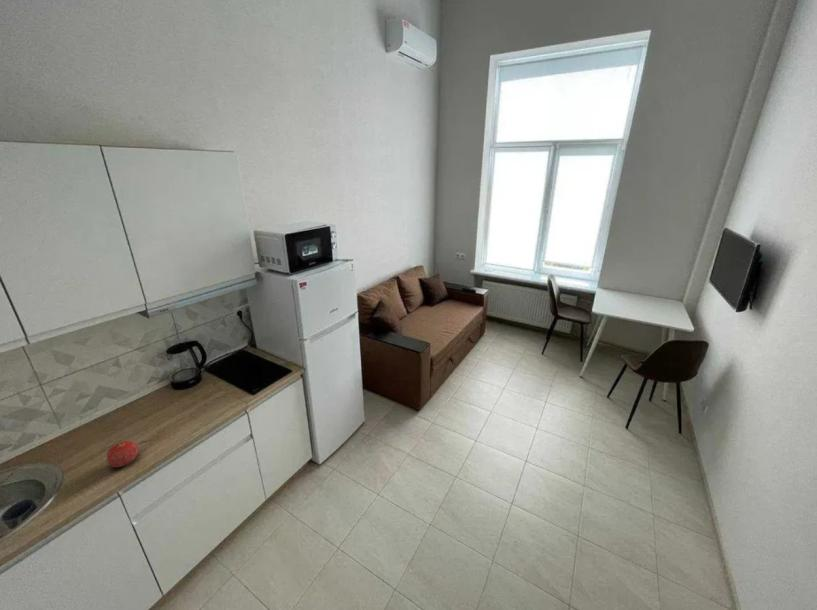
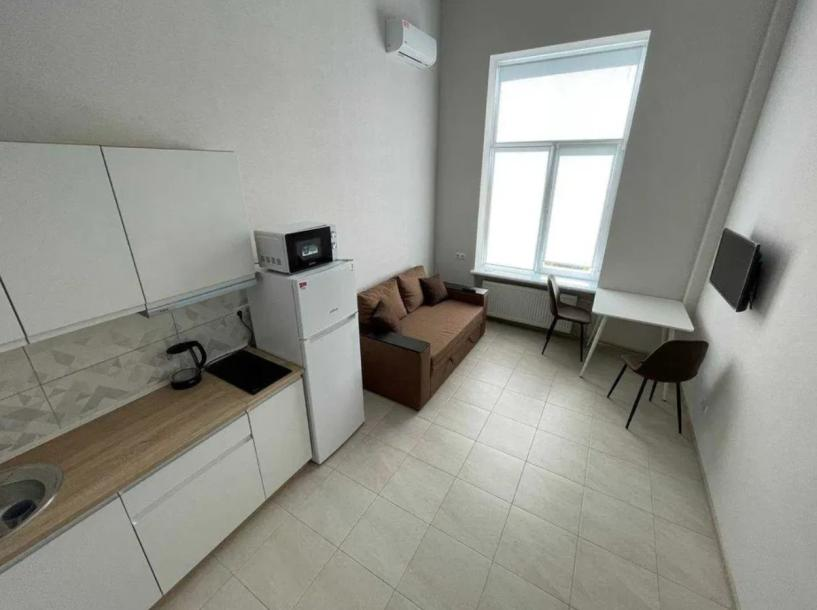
- fruit [106,440,139,468]
